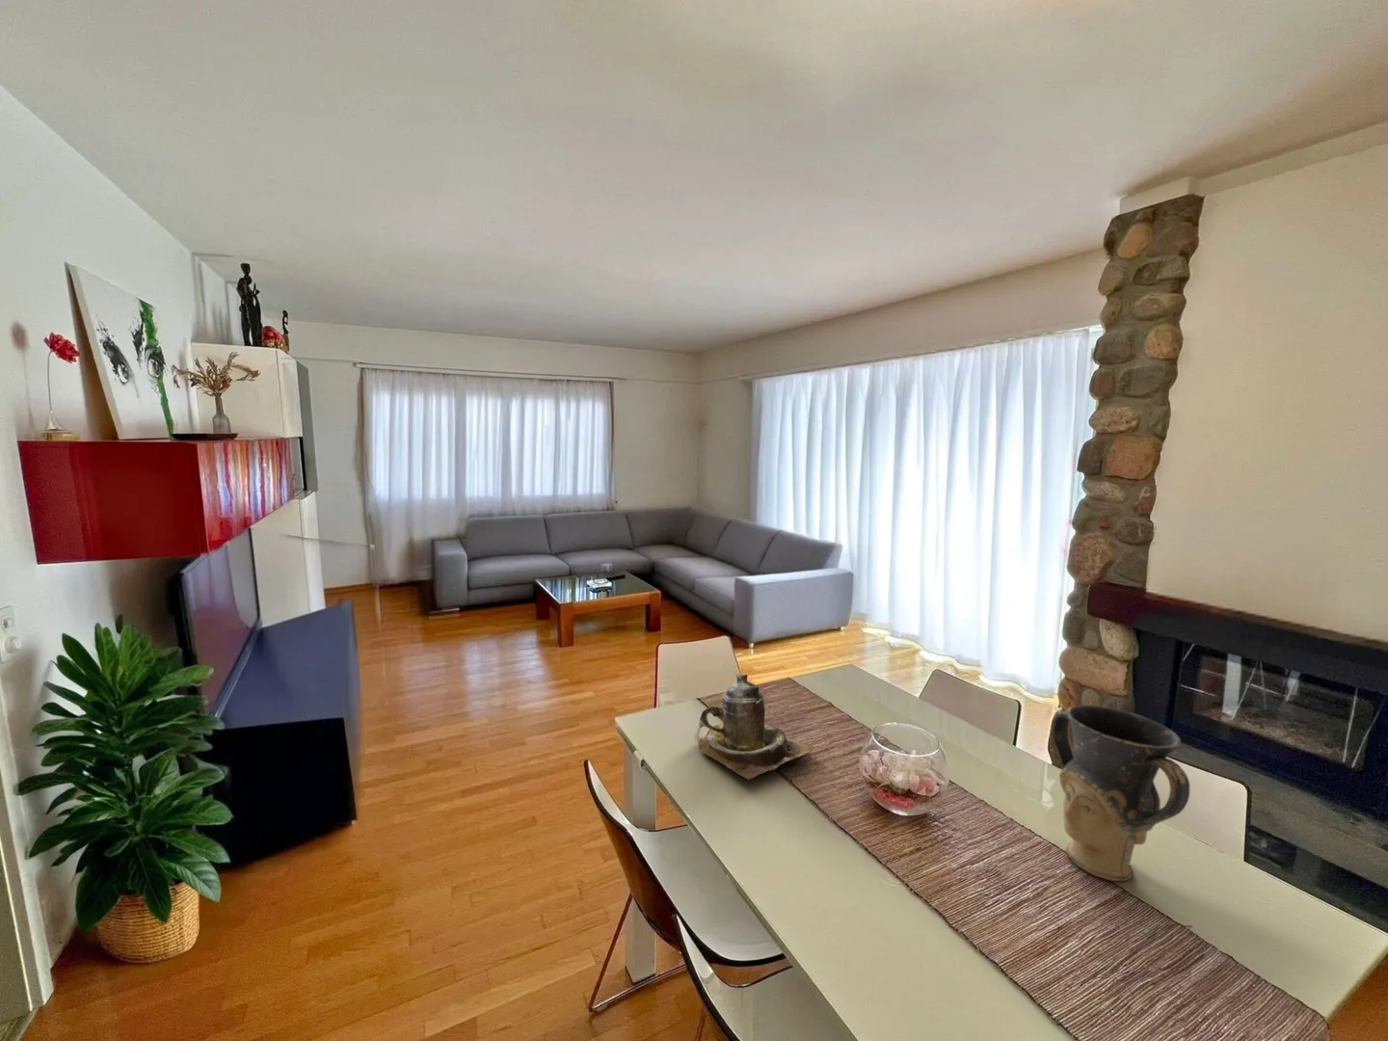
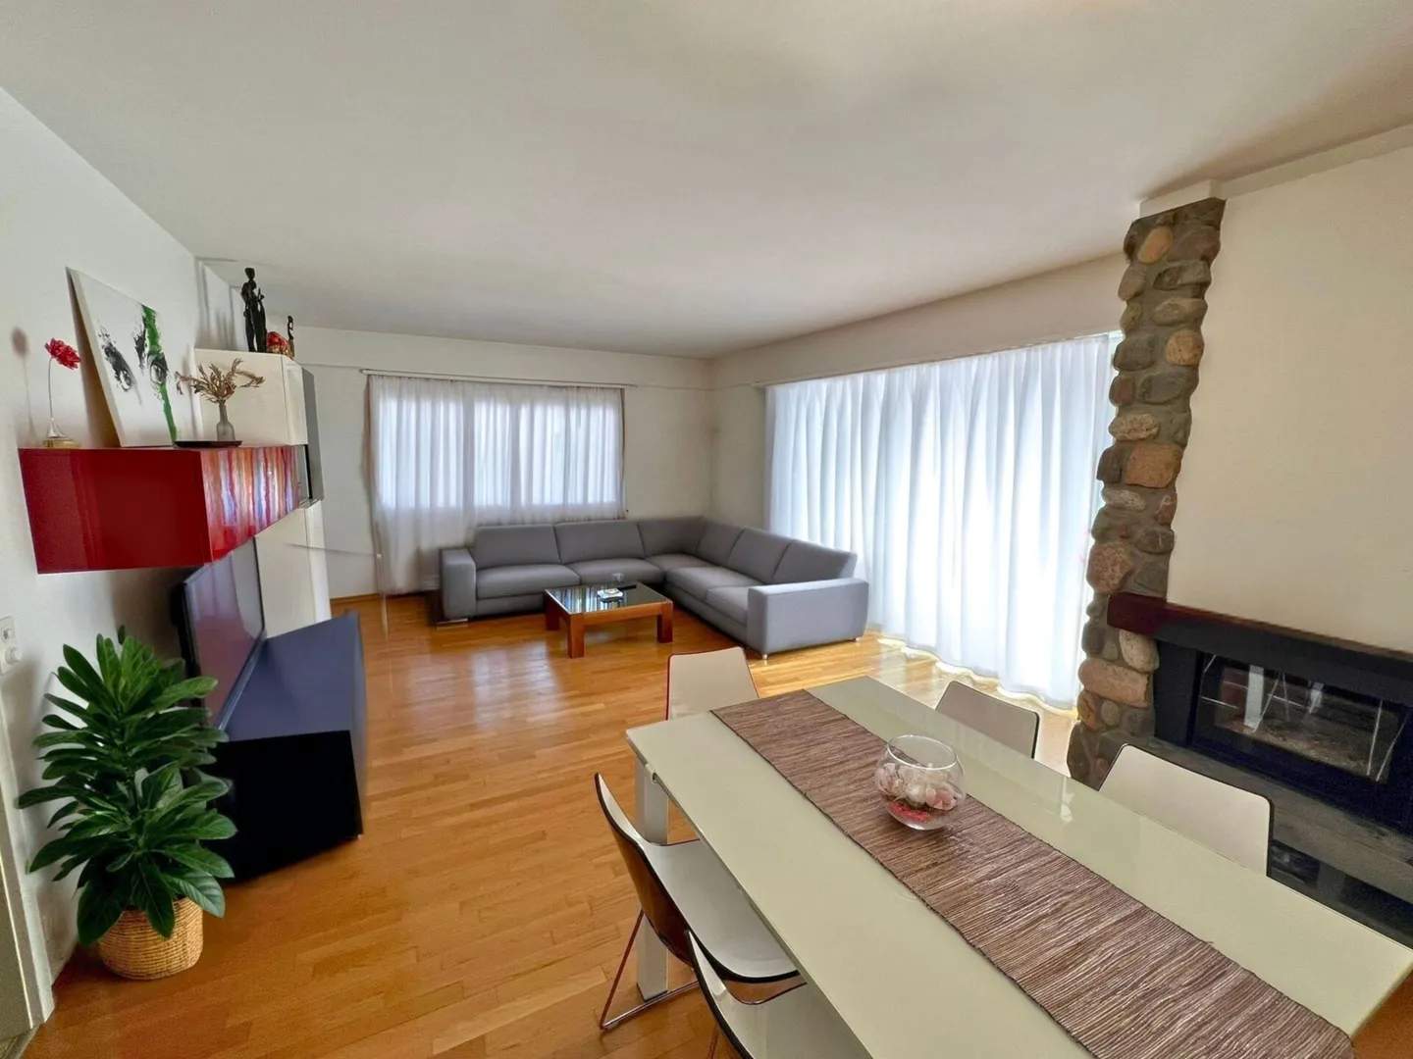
- teapot [693,672,817,781]
- vase [1050,704,1191,882]
